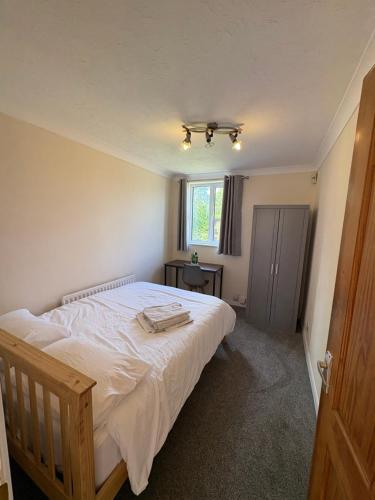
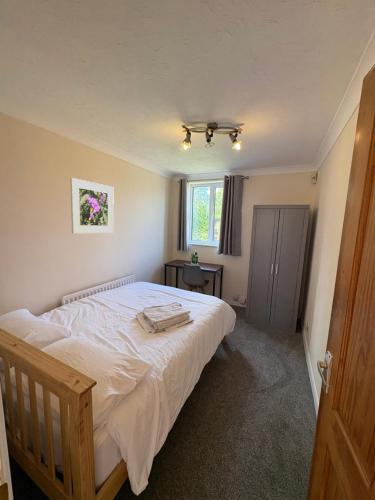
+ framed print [69,177,115,235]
